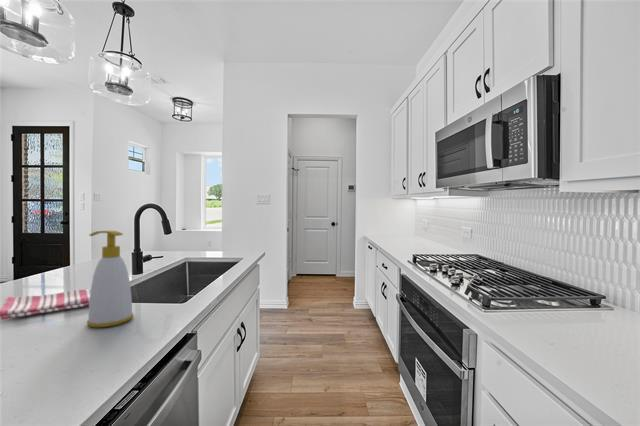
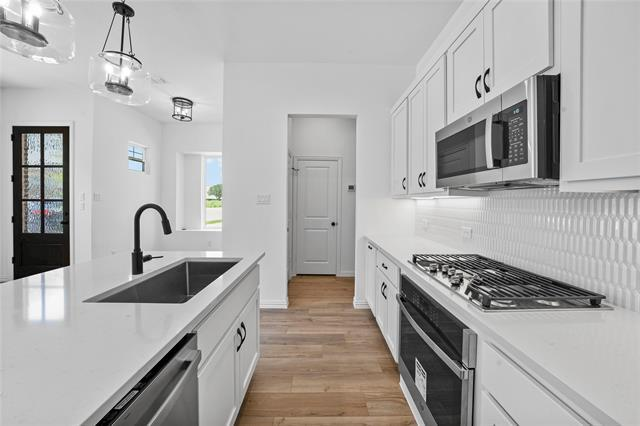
- dish towel [0,289,91,321]
- soap bottle [86,230,135,328]
